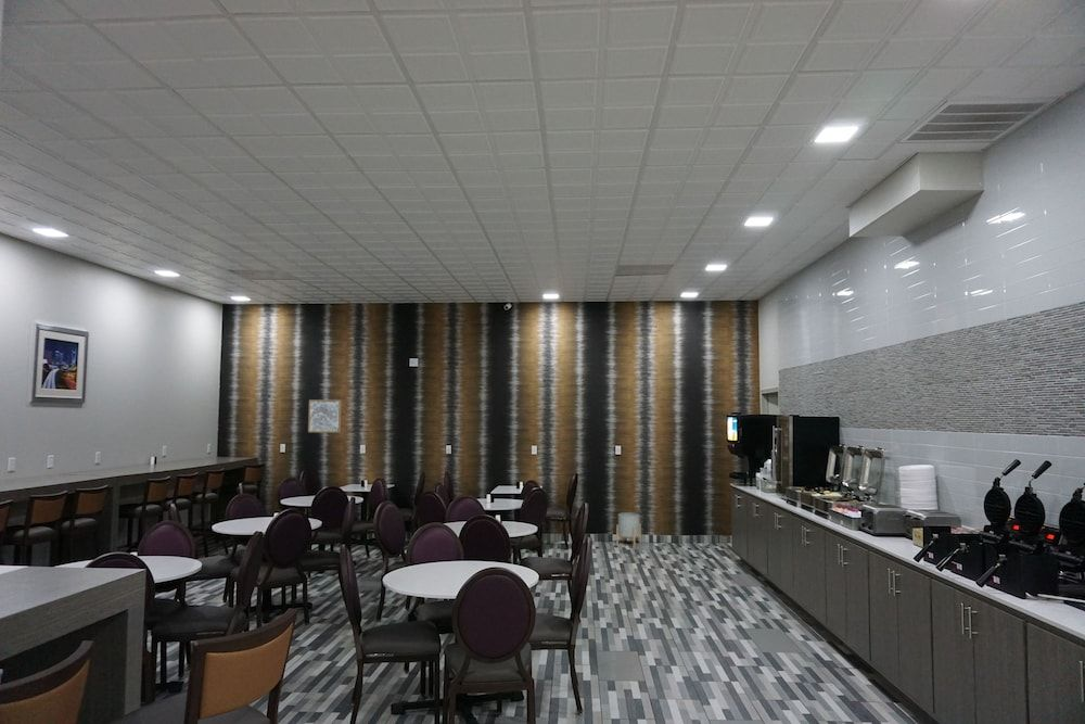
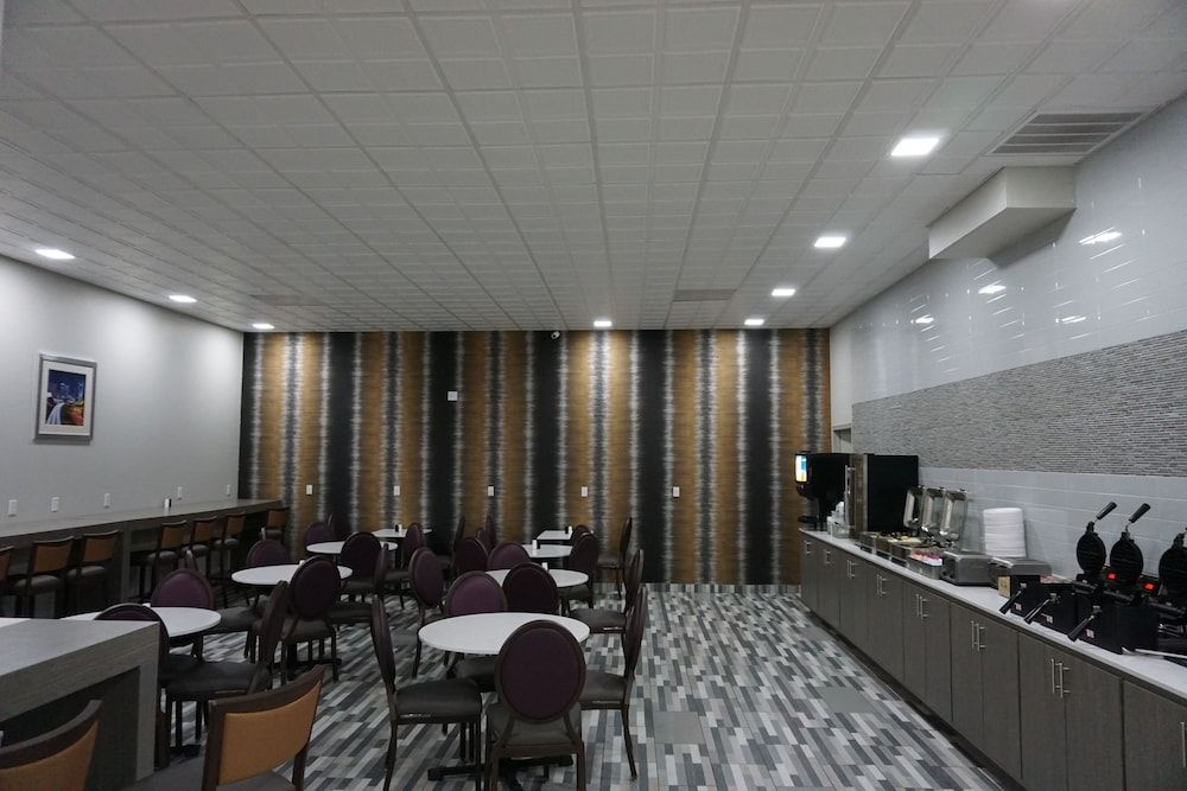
- wall art [307,398,343,434]
- planter [615,511,642,547]
